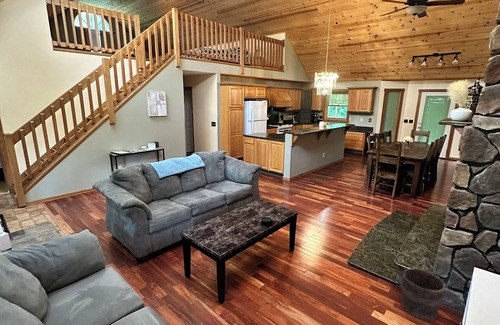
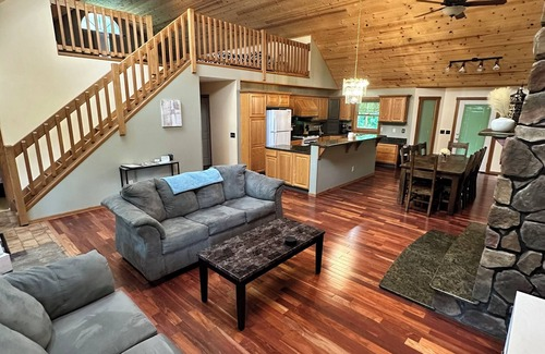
- bucket [400,267,449,322]
